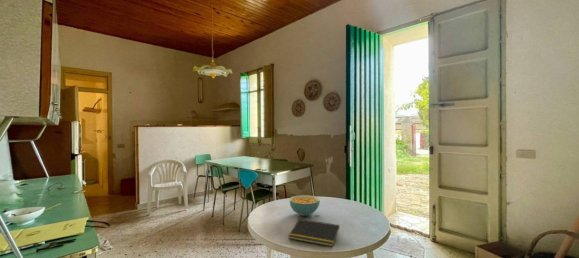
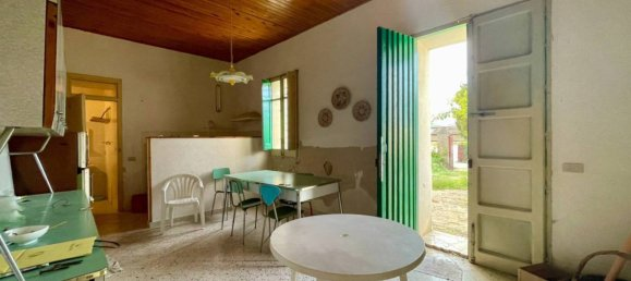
- notepad [288,218,341,248]
- cereal bowl [288,194,321,217]
